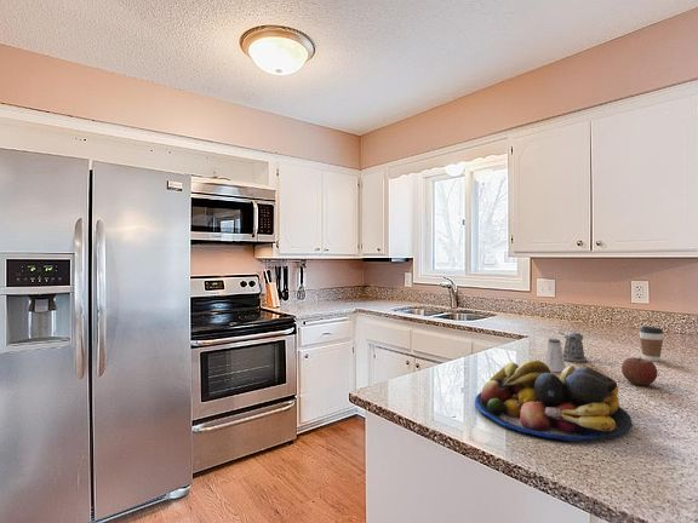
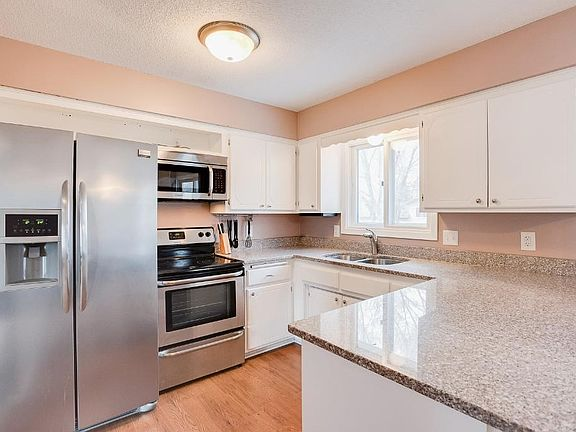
- pepper shaker [559,332,588,363]
- coffee cup [637,326,665,362]
- saltshaker [543,338,567,373]
- apple [620,356,659,386]
- fruit bowl [474,360,633,443]
